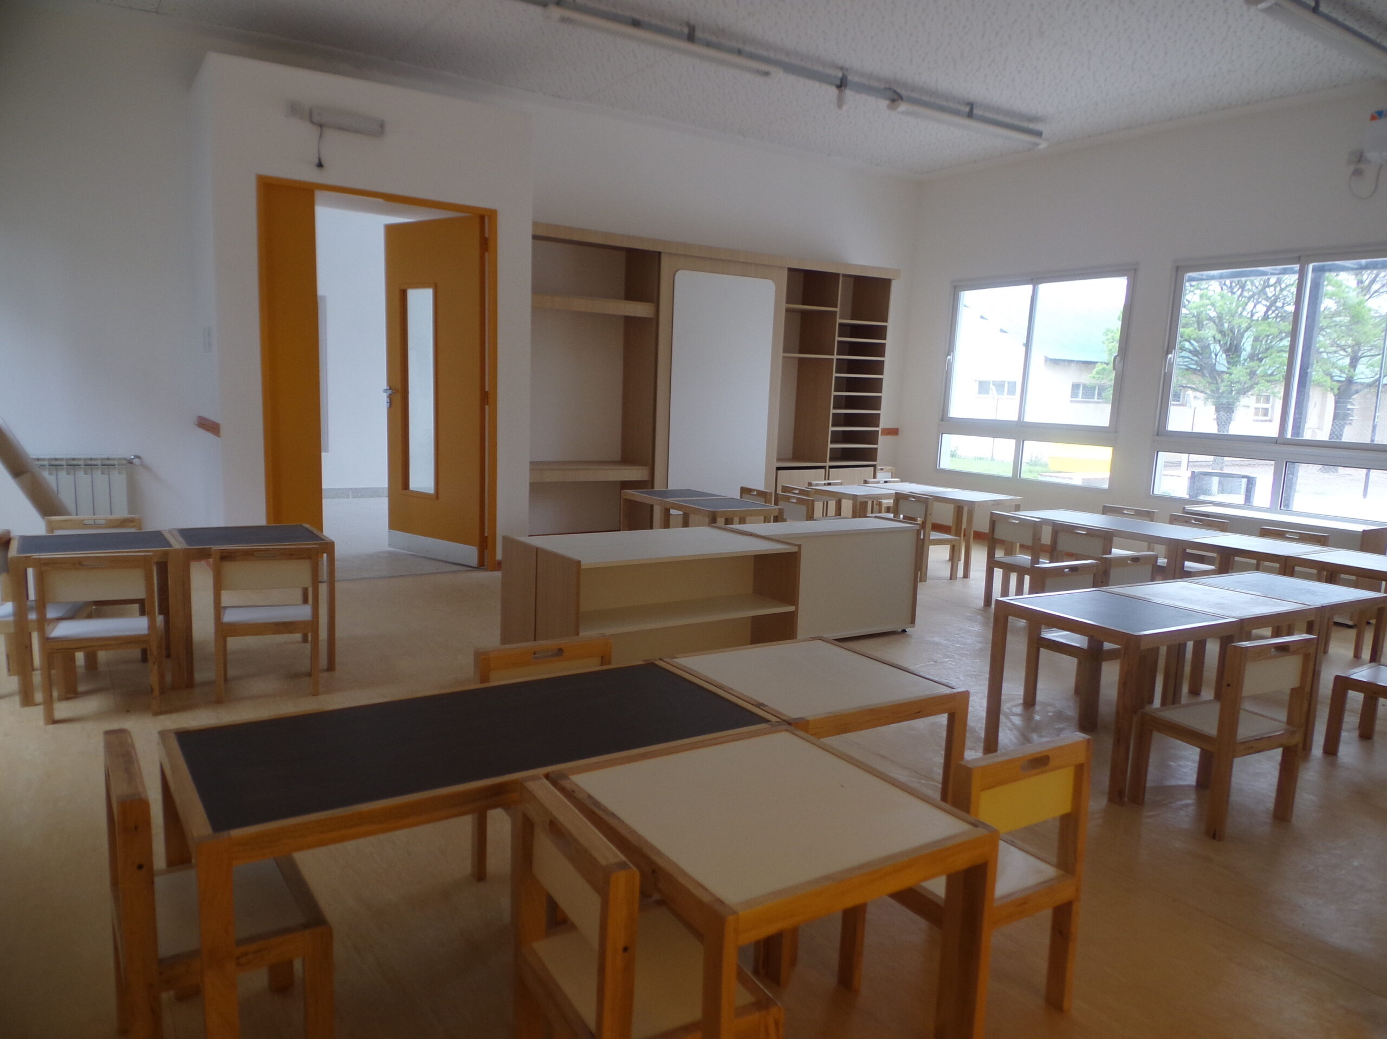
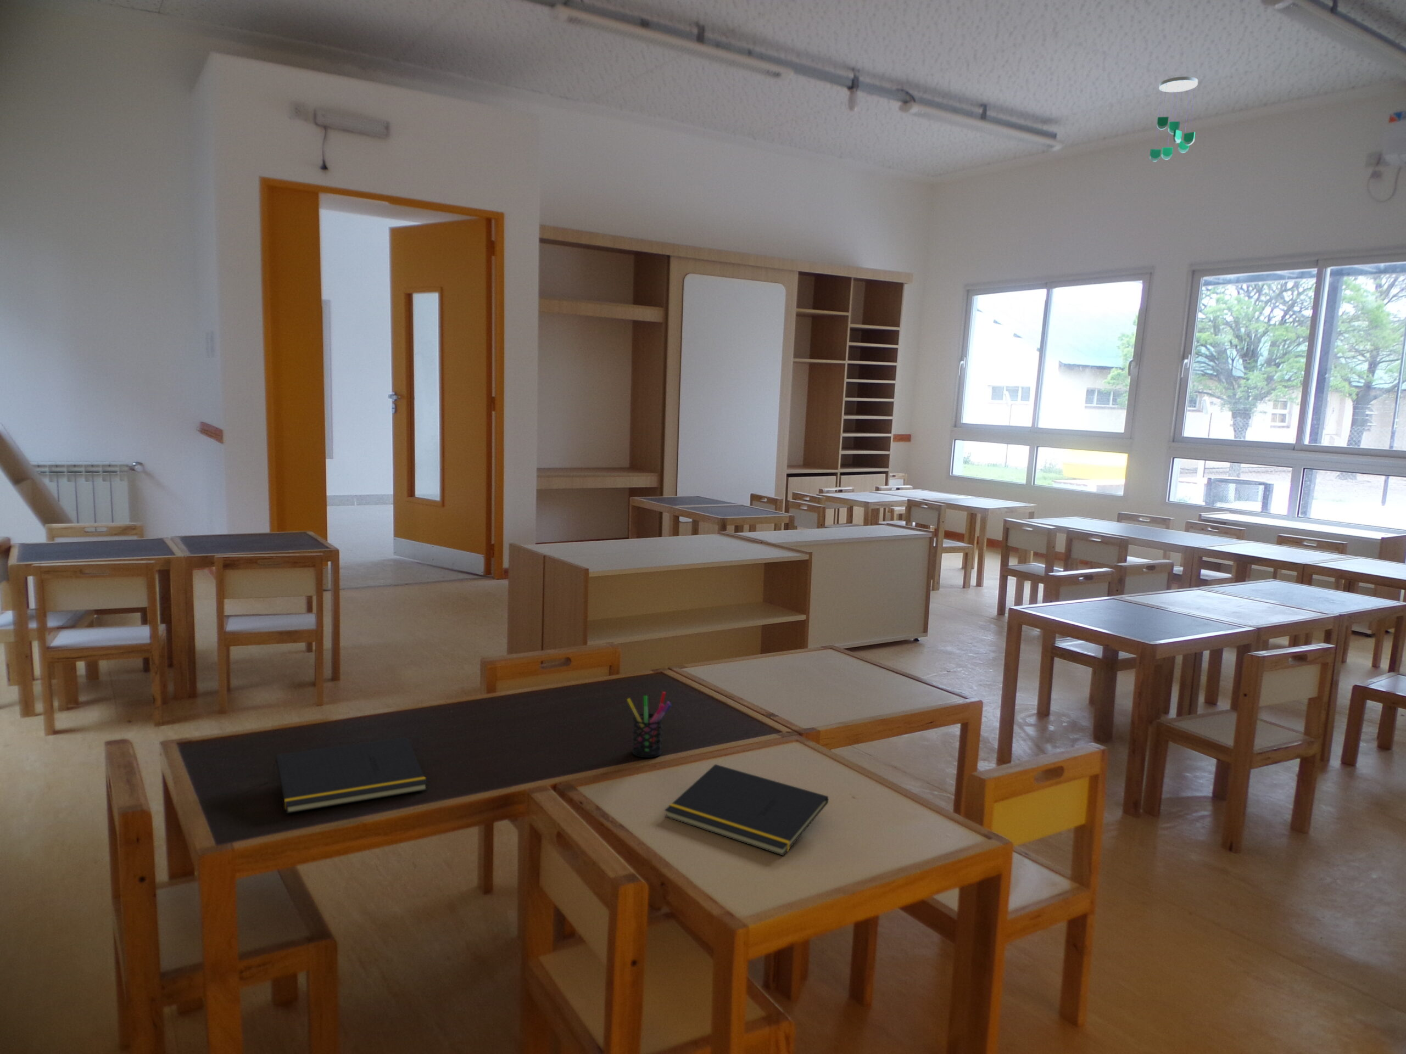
+ pen holder [627,691,672,758]
+ notepad [271,736,427,814]
+ notepad [664,764,829,856]
+ ceiling mobile [1149,76,1198,163]
